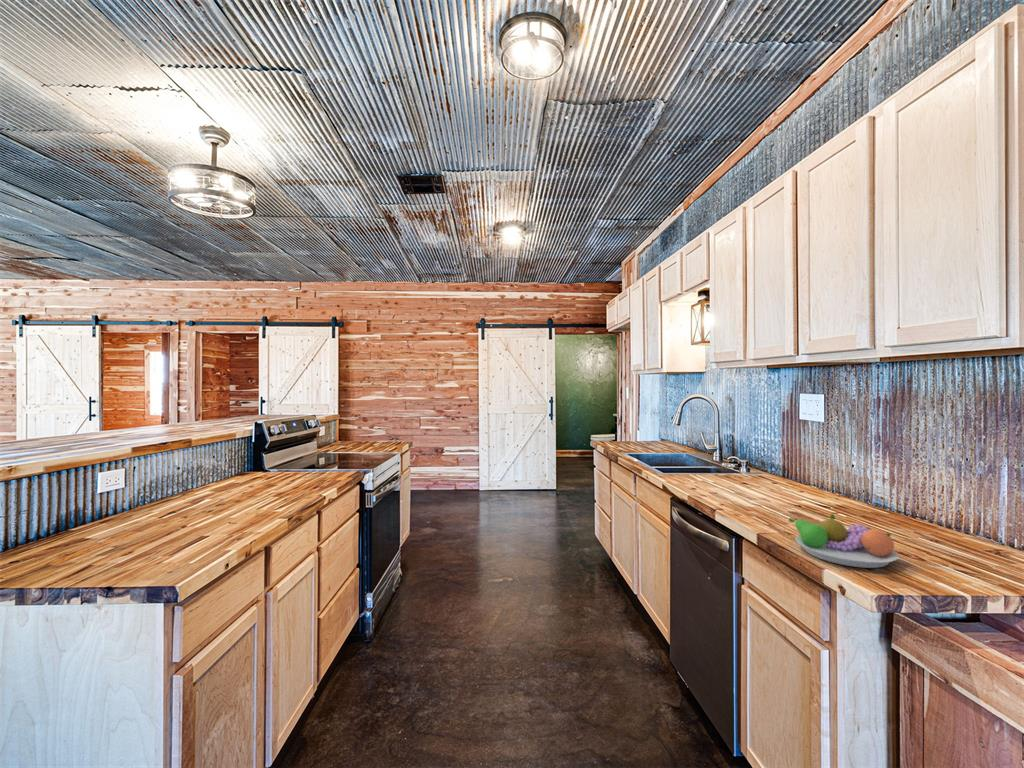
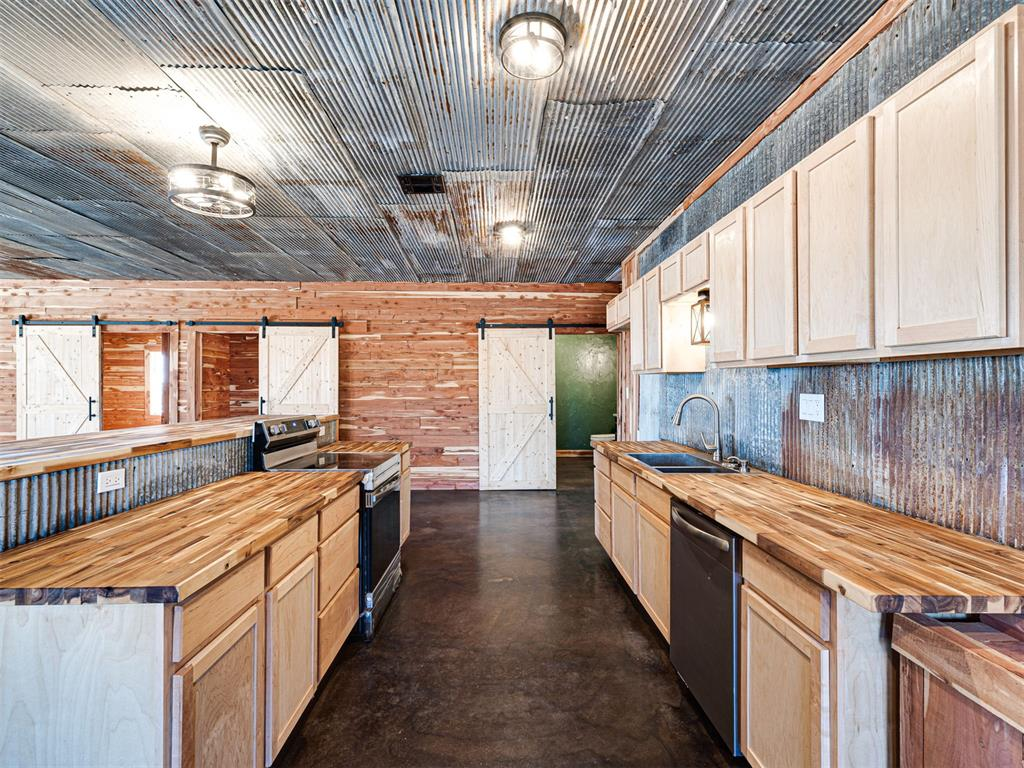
- fruit bowl [788,513,900,569]
